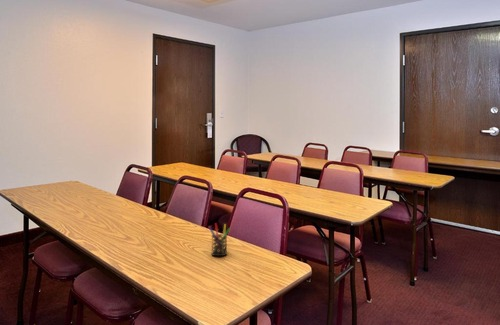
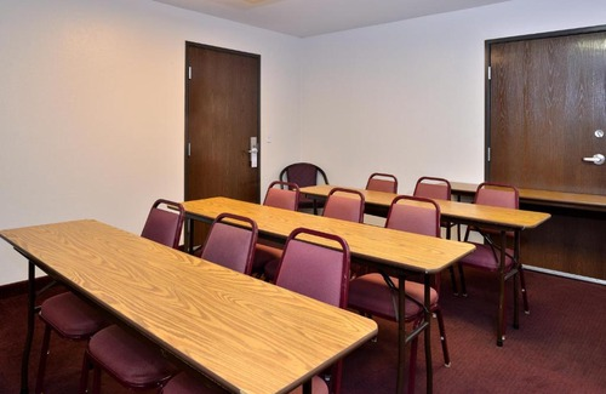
- pen holder [207,222,231,257]
